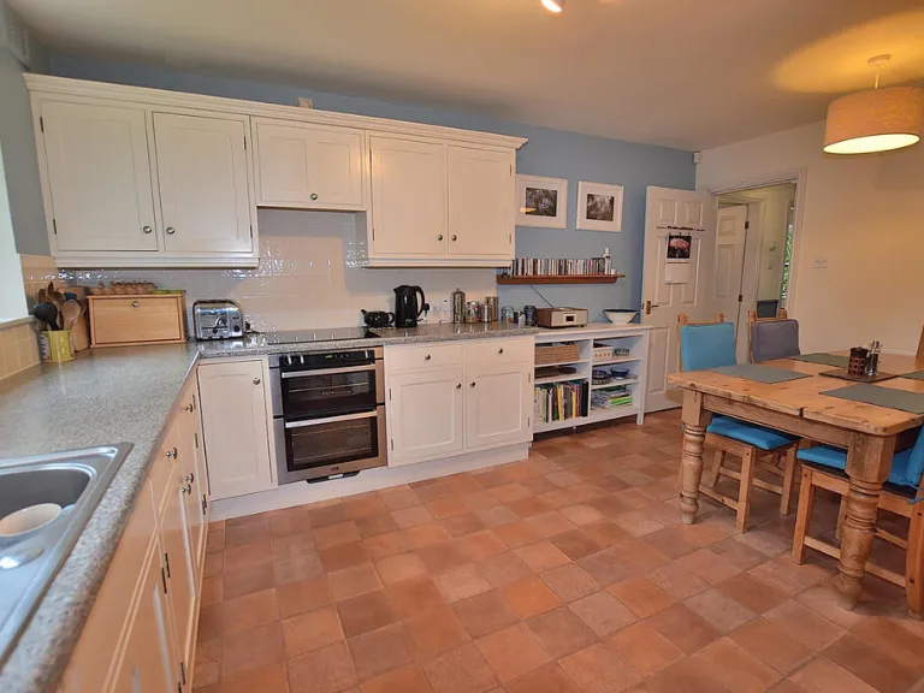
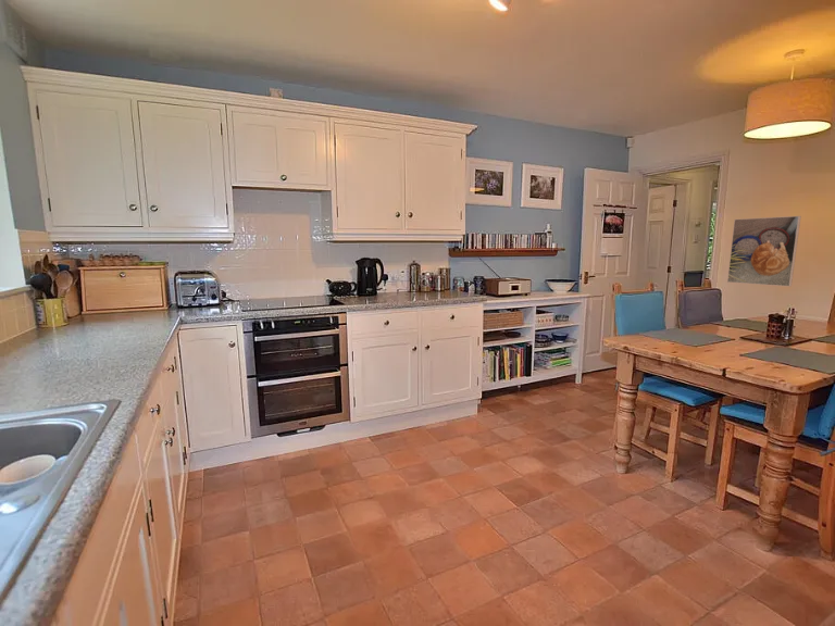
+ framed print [726,215,802,287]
